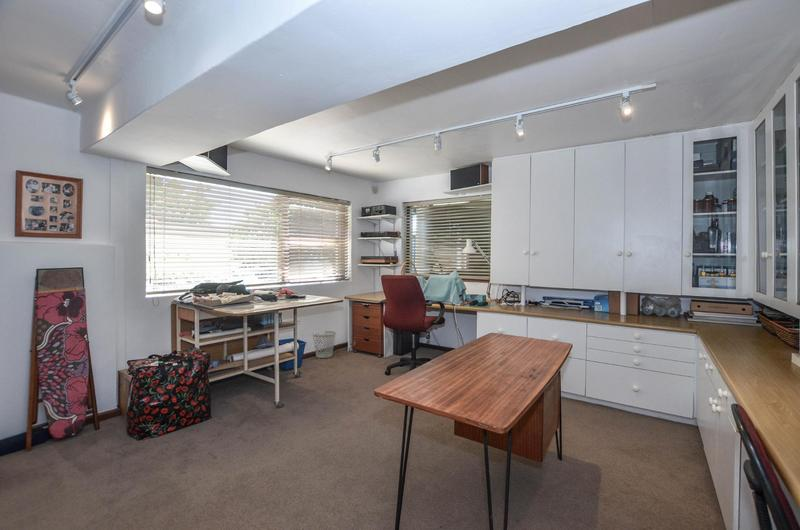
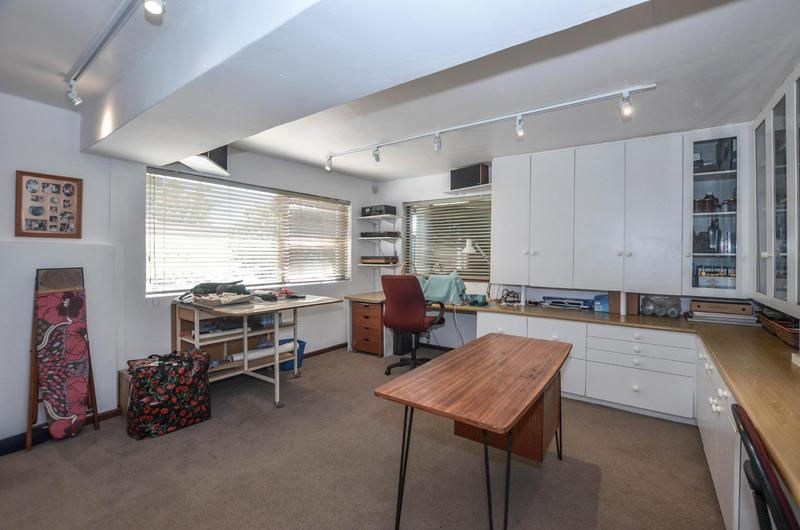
- wastebasket [312,330,337,359]
